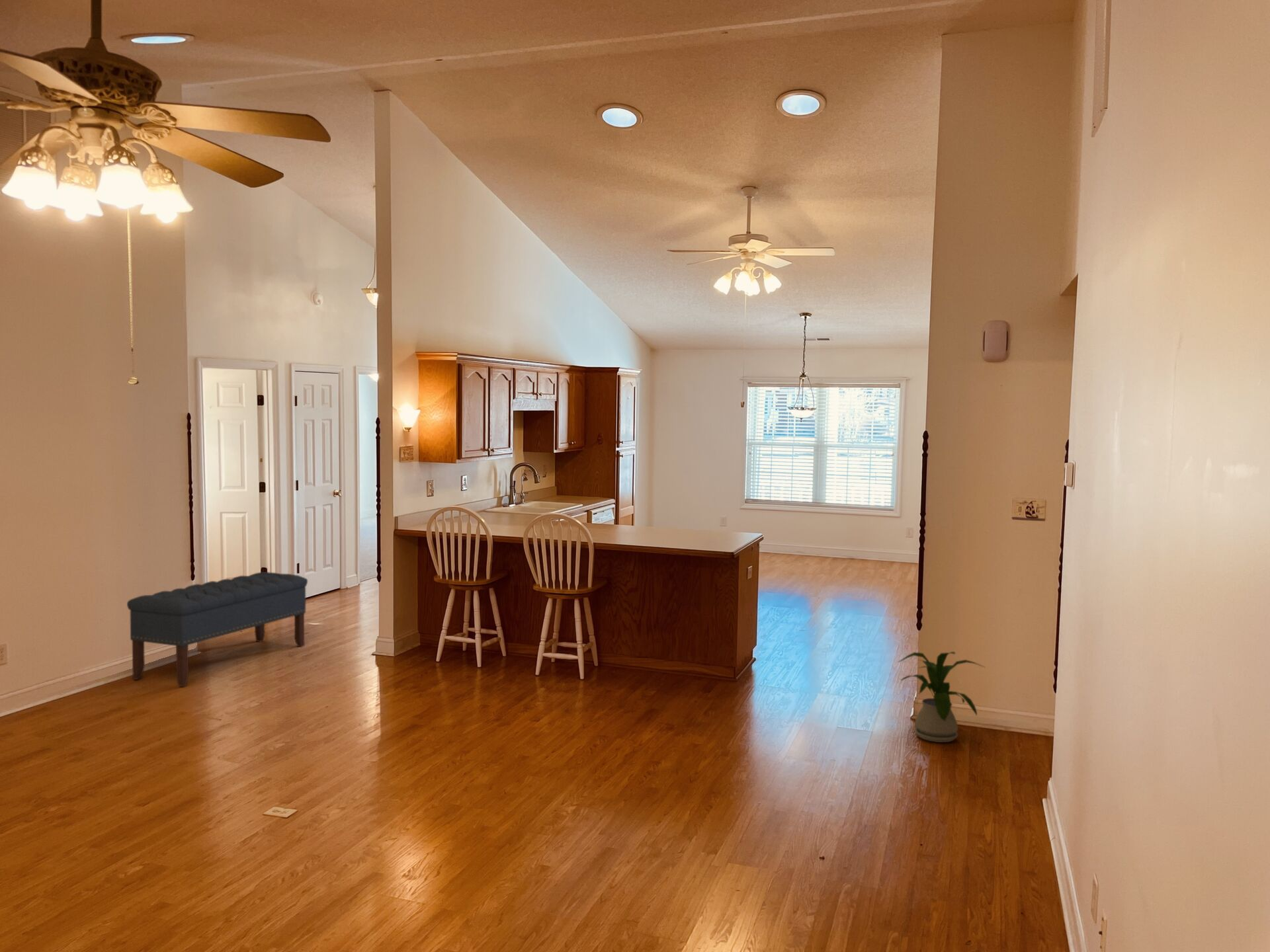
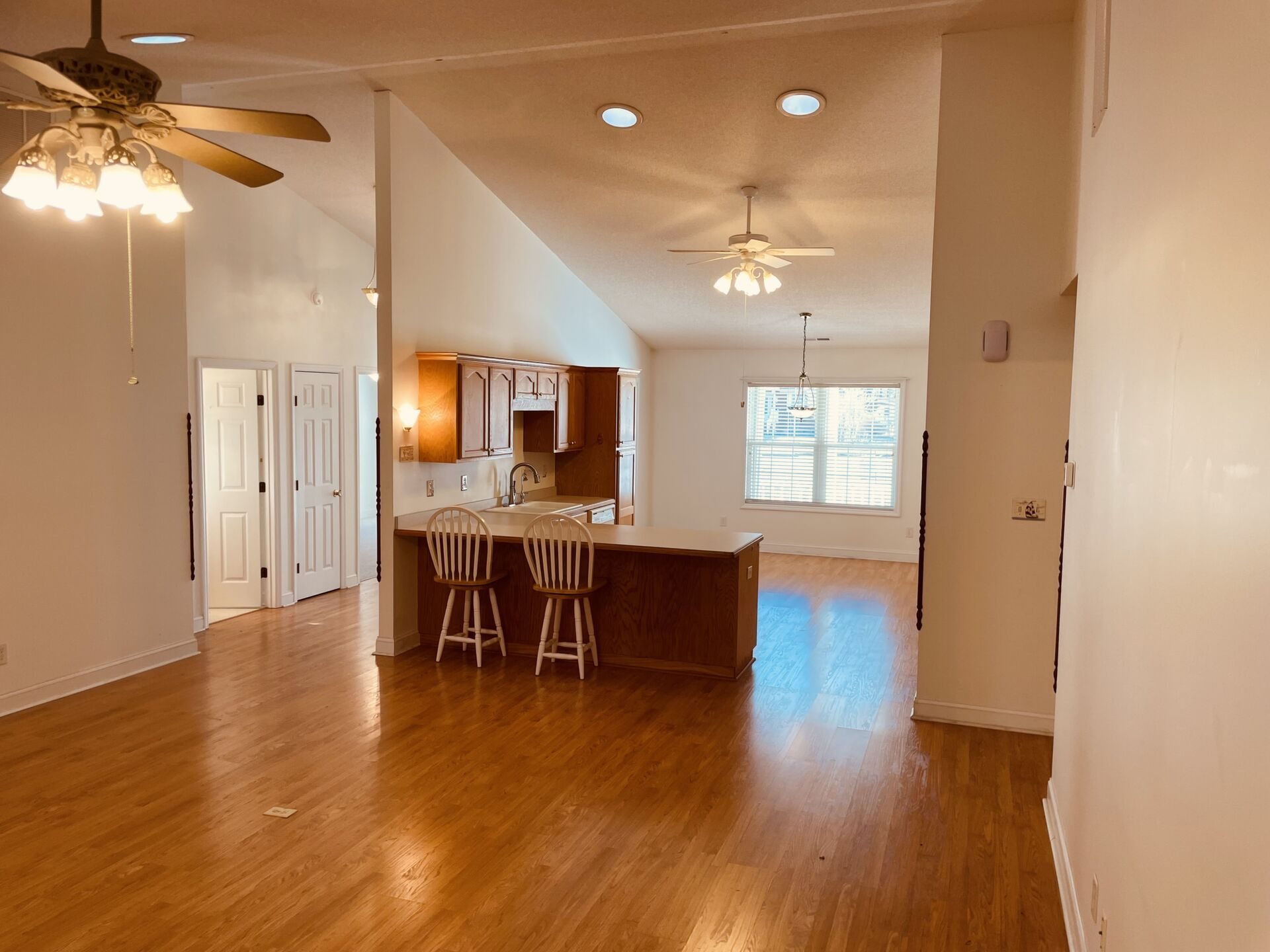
- bench [126,571,308,687]
- house plant [897,651,986,743]
